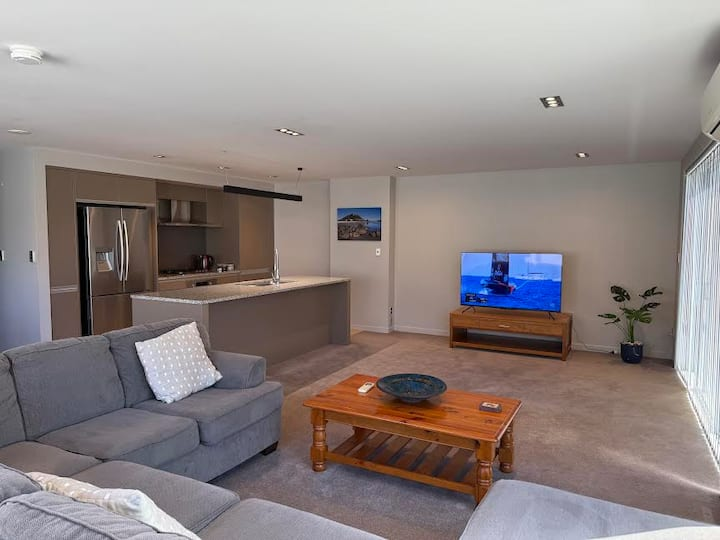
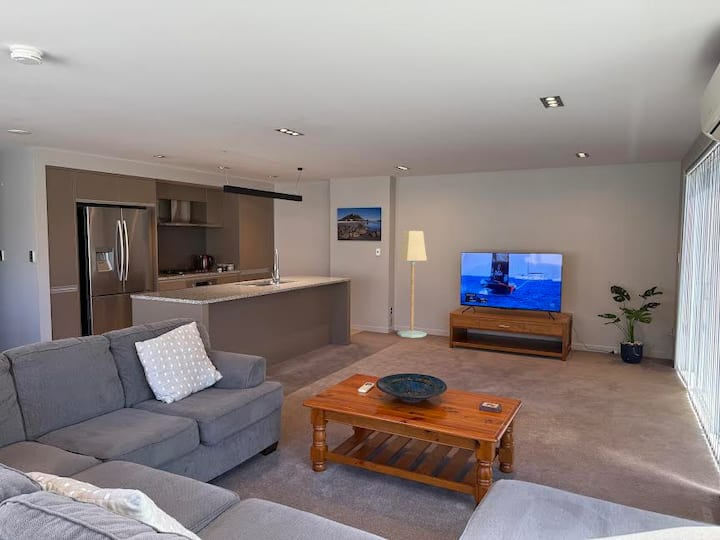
+ floor lamp [396,230,428,339]
